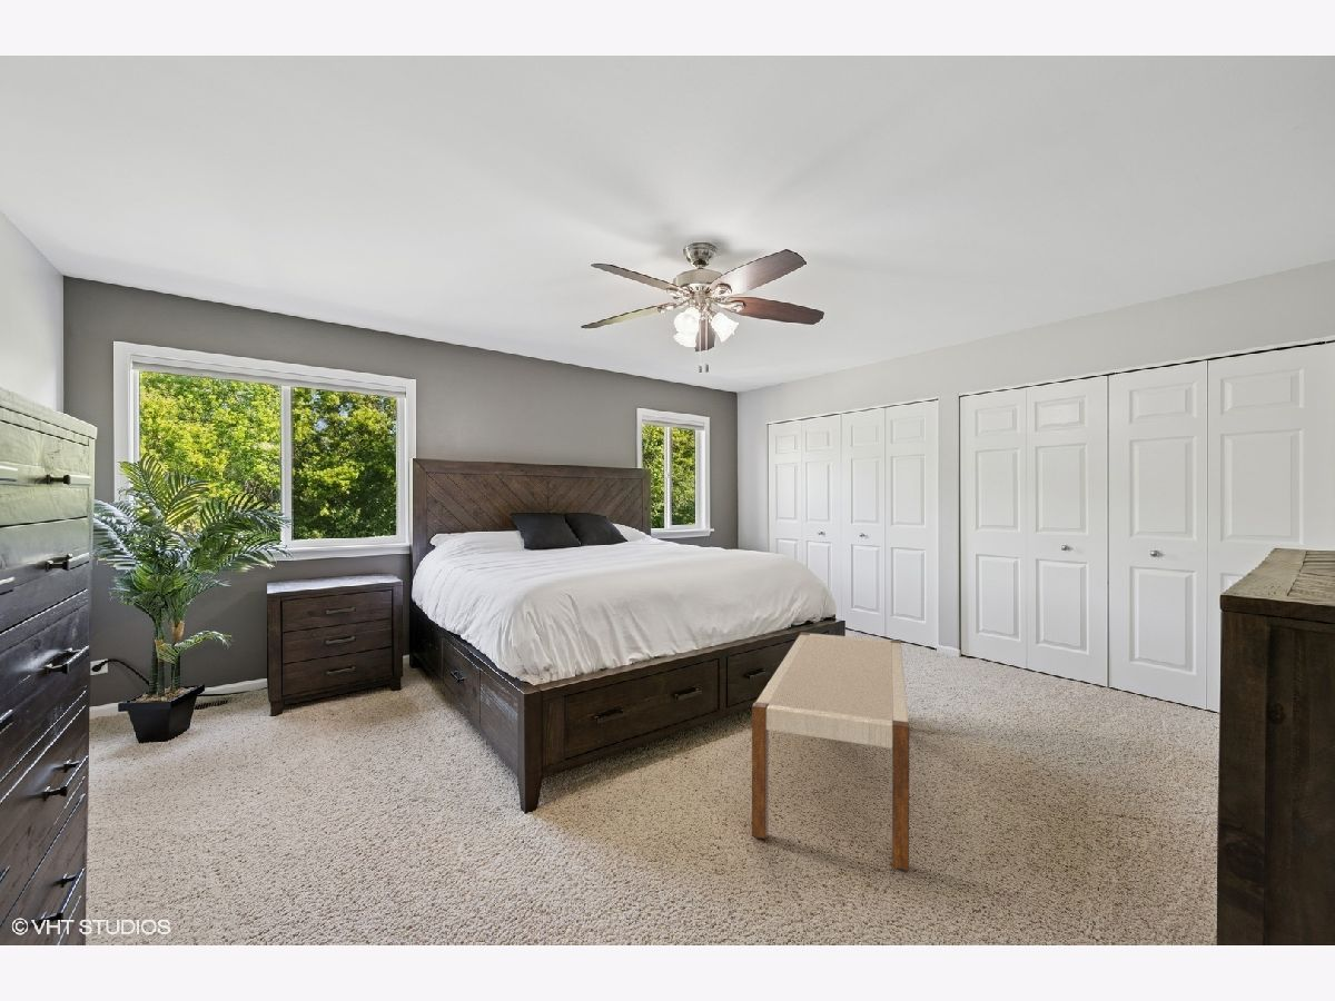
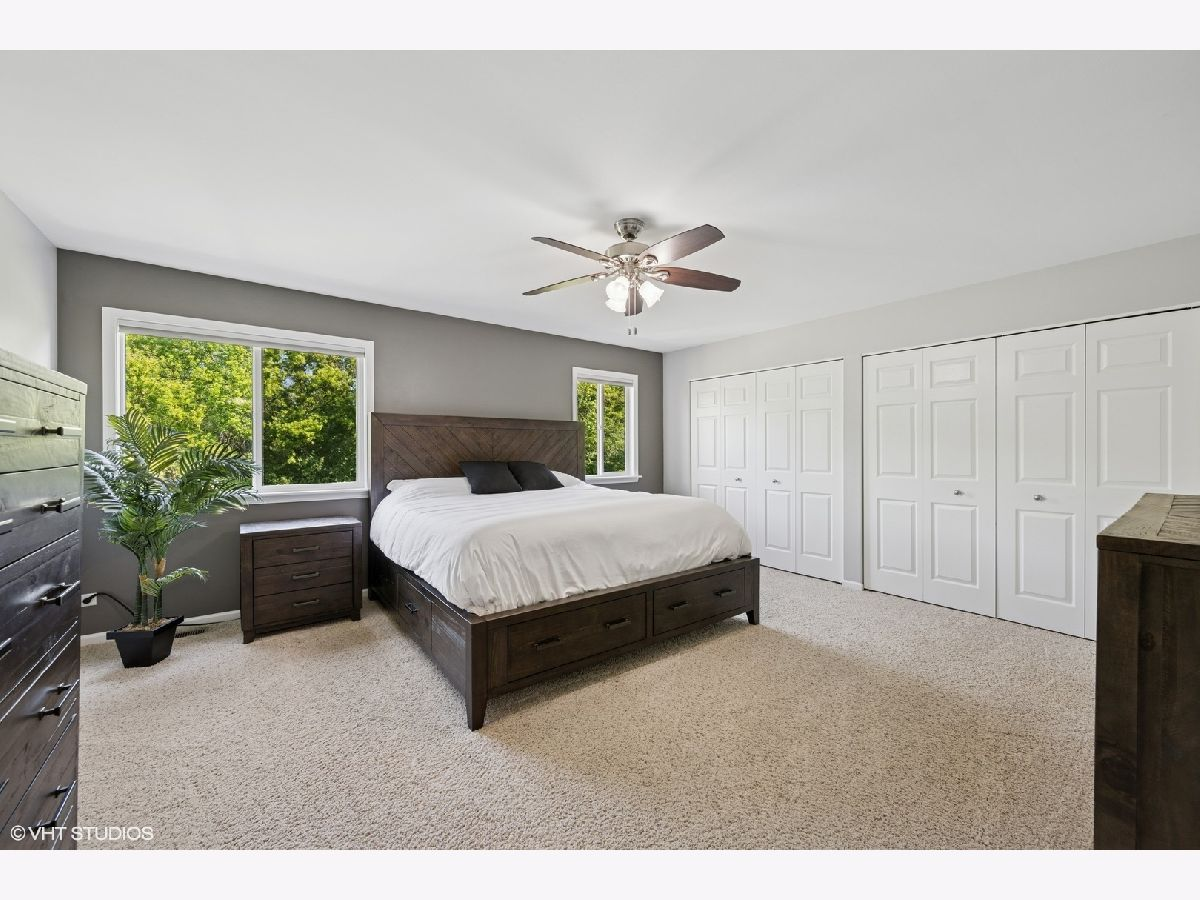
- bench [751,631,910,872]
